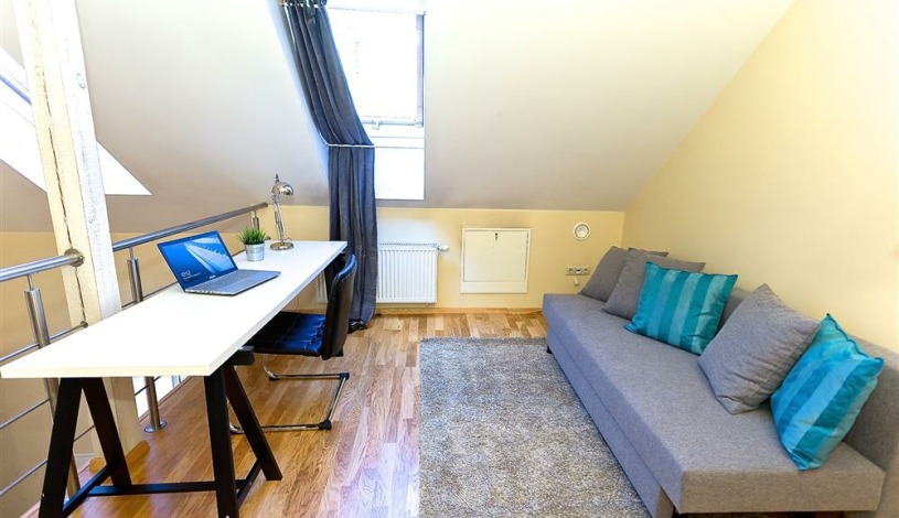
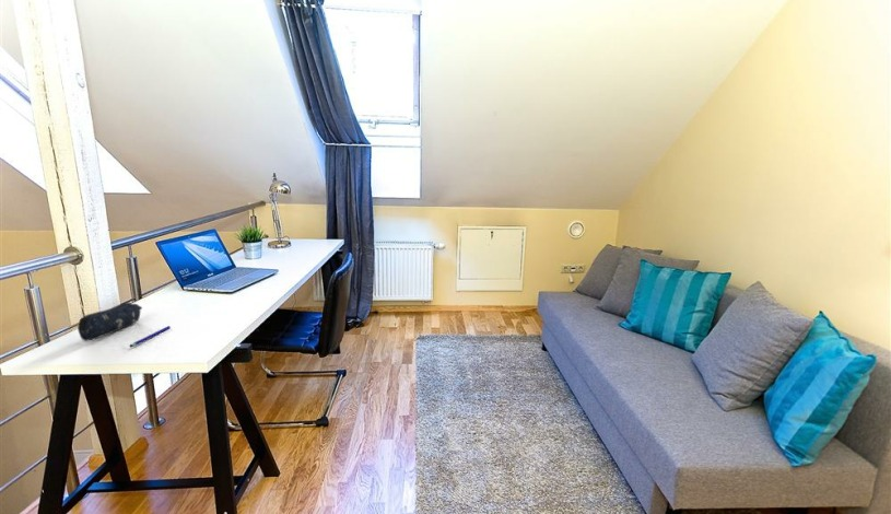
+ pen [129,325,172,348]
+ pencil case [77,302,143,342]
